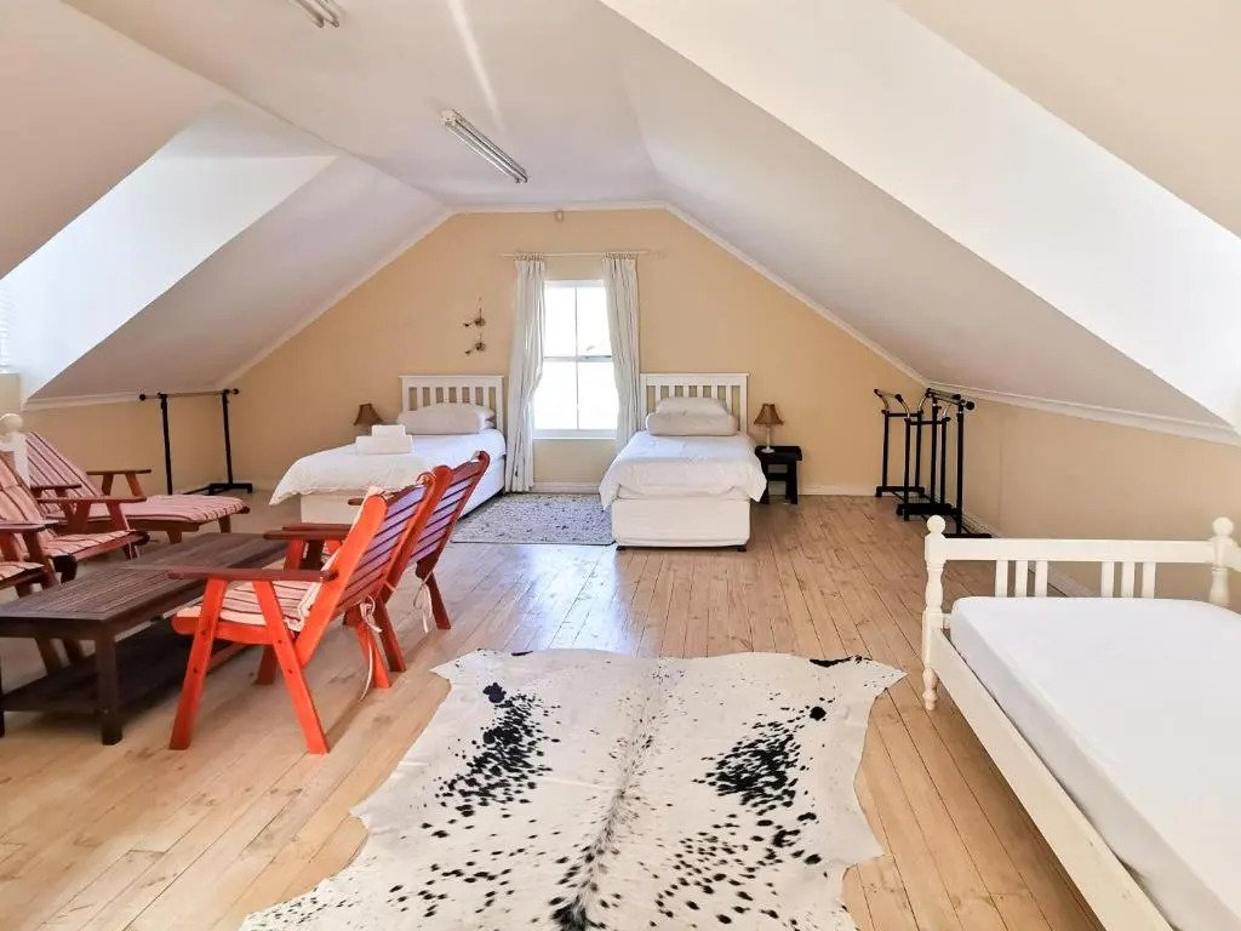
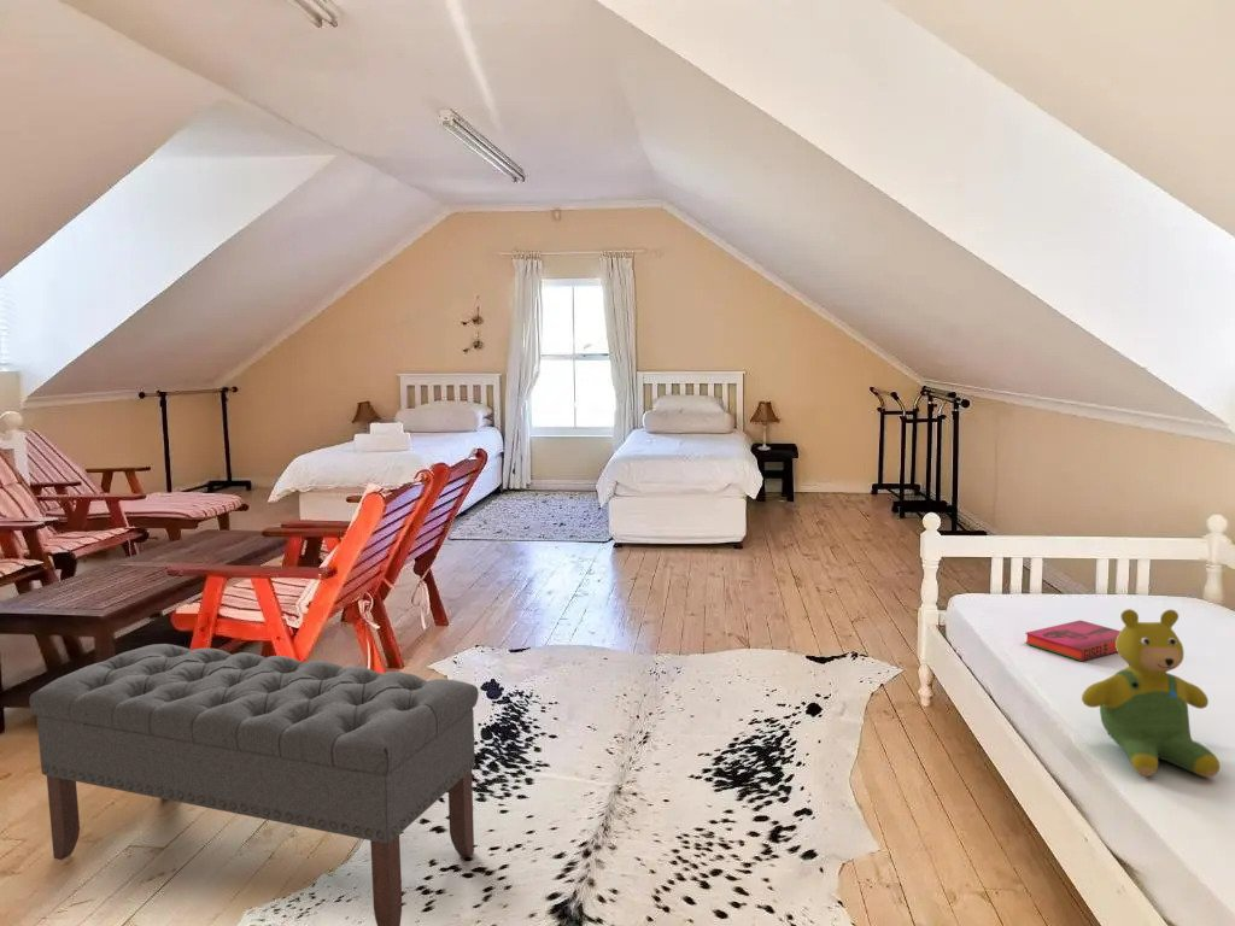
+ teddy bear [1081,608,1221,778]
+ bench [28,643,480,926]
+ hardback book [1024,619,1120,662]
